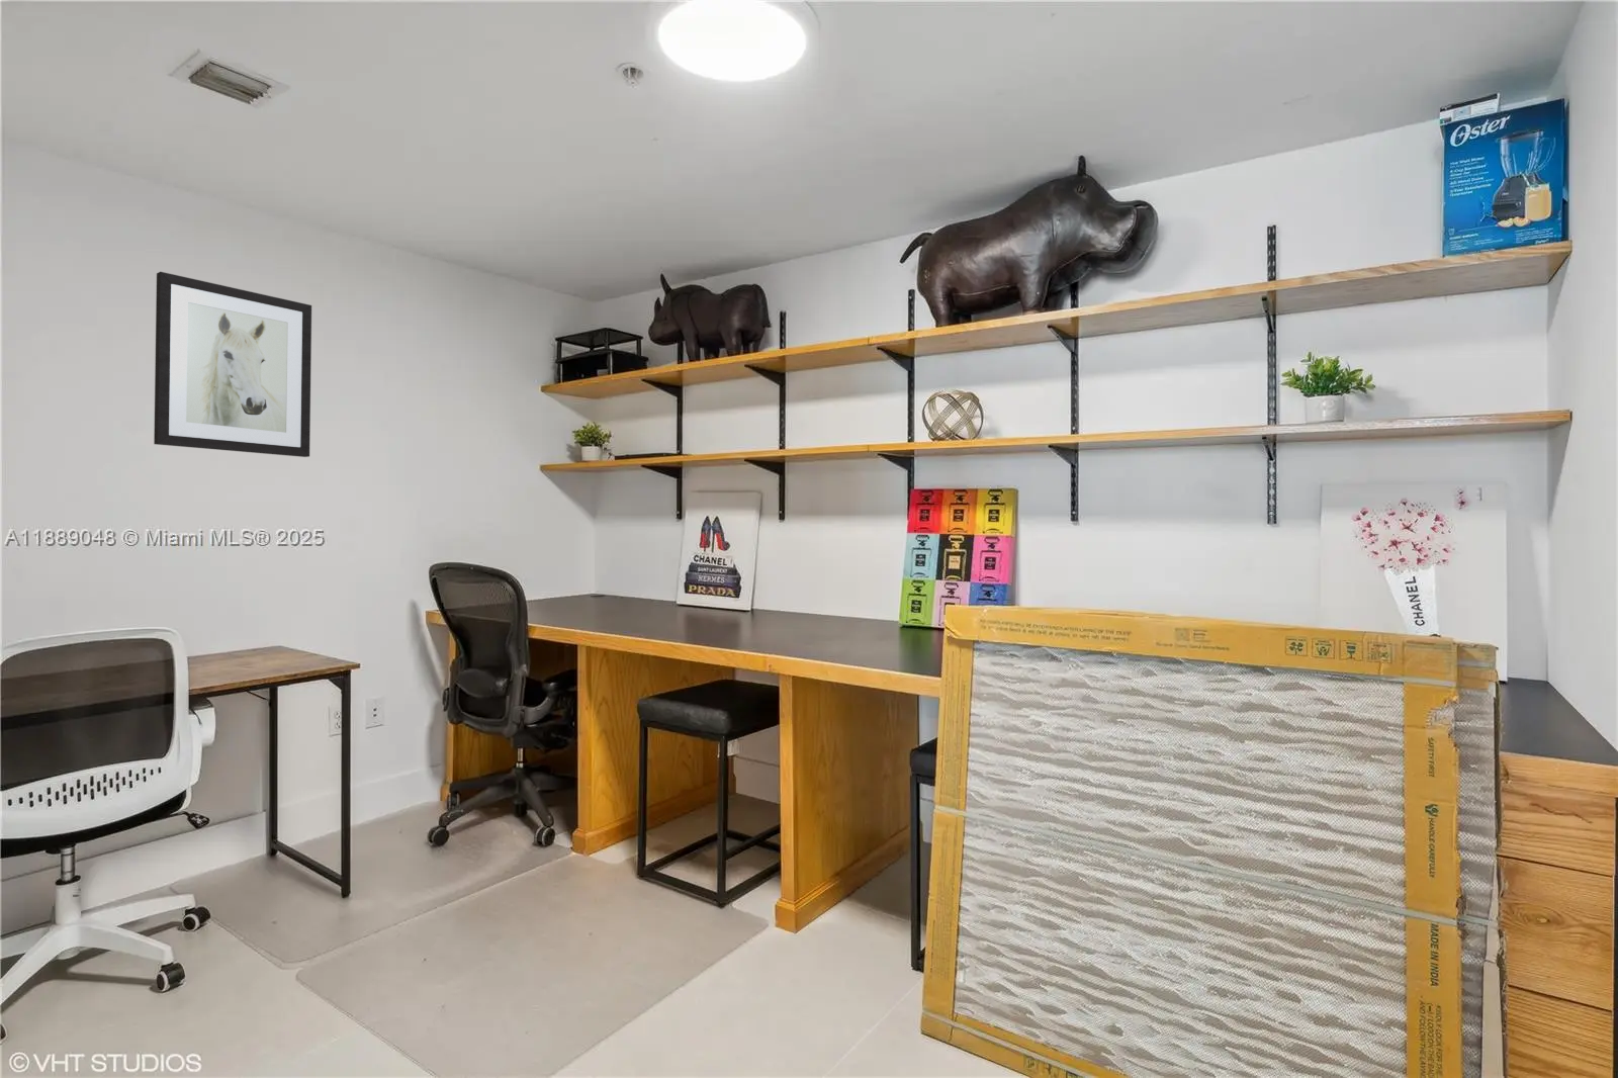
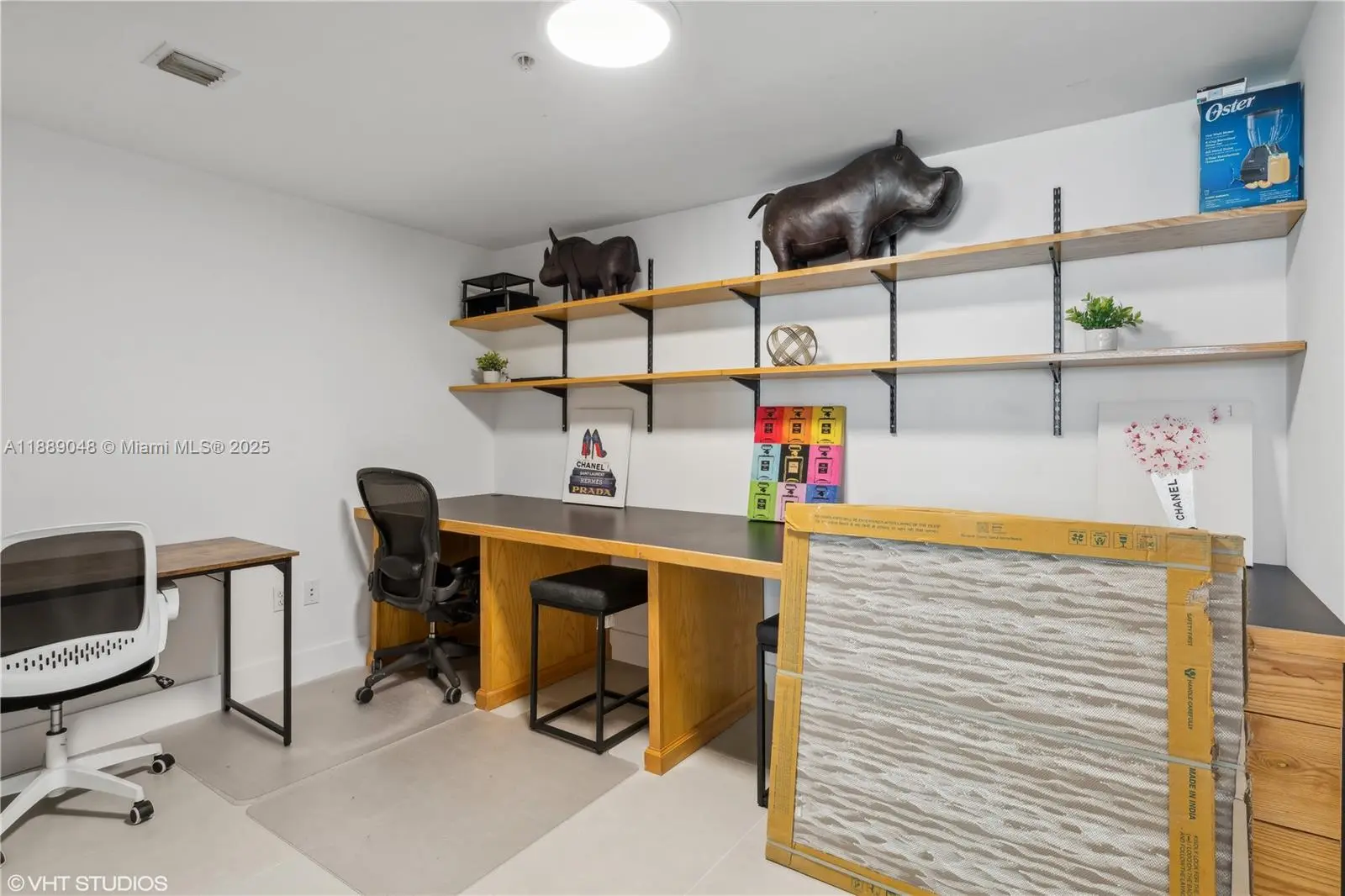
- wall art [153,271,313,458]
